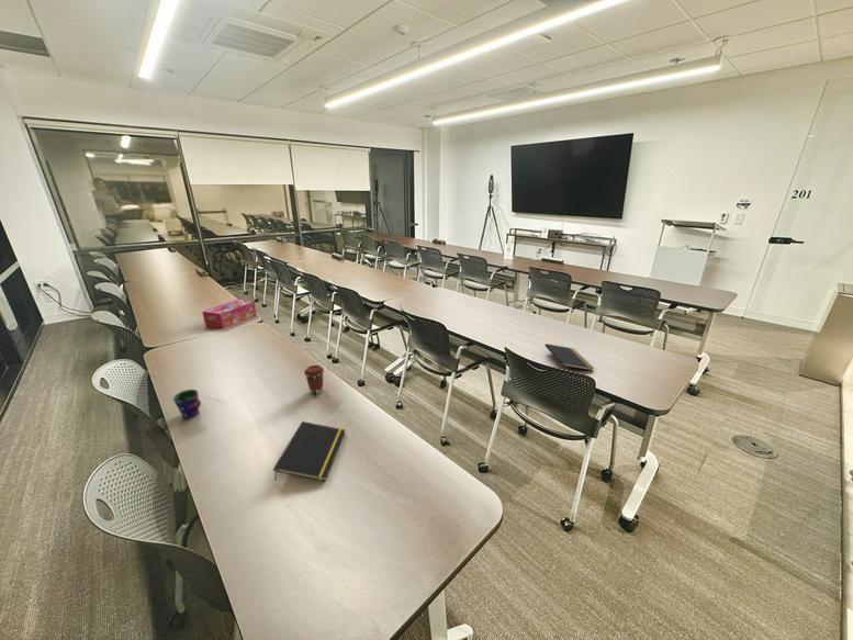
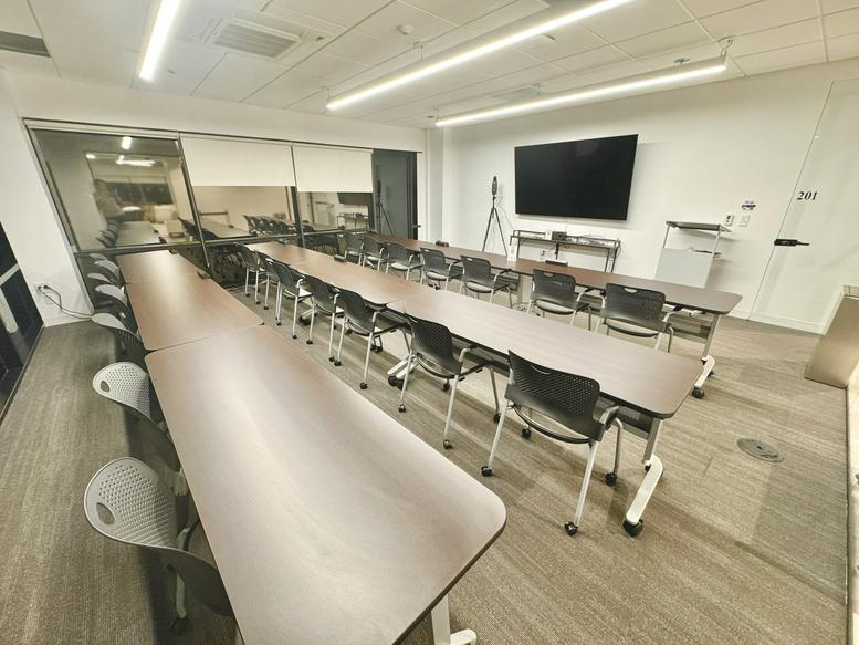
- cup [171,389,202,419]
- notepad [543,343,595,372]
- notepad [272,420,346,482]
- coffee cup [303,364,325,396]
- tissue box [201,299,257,329]
